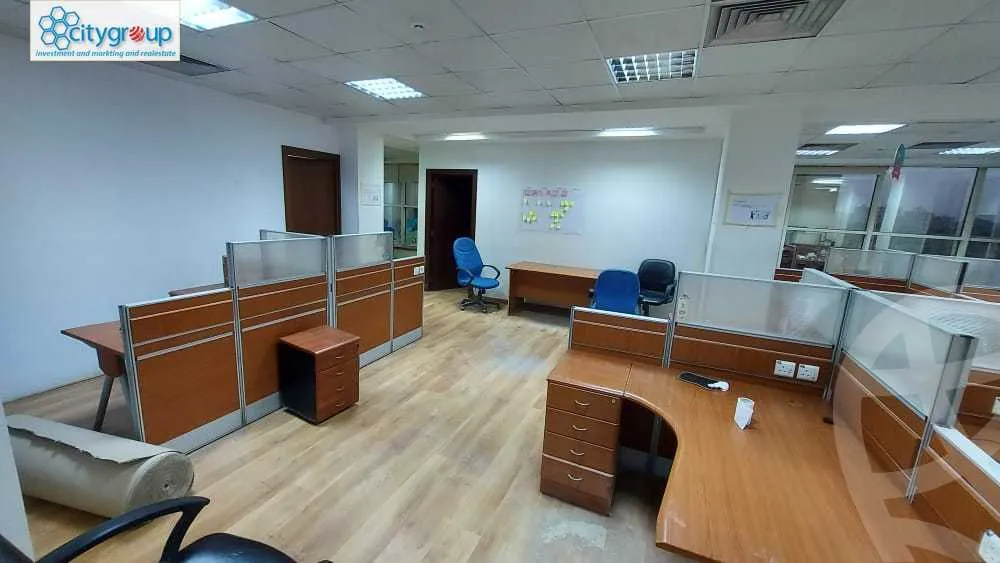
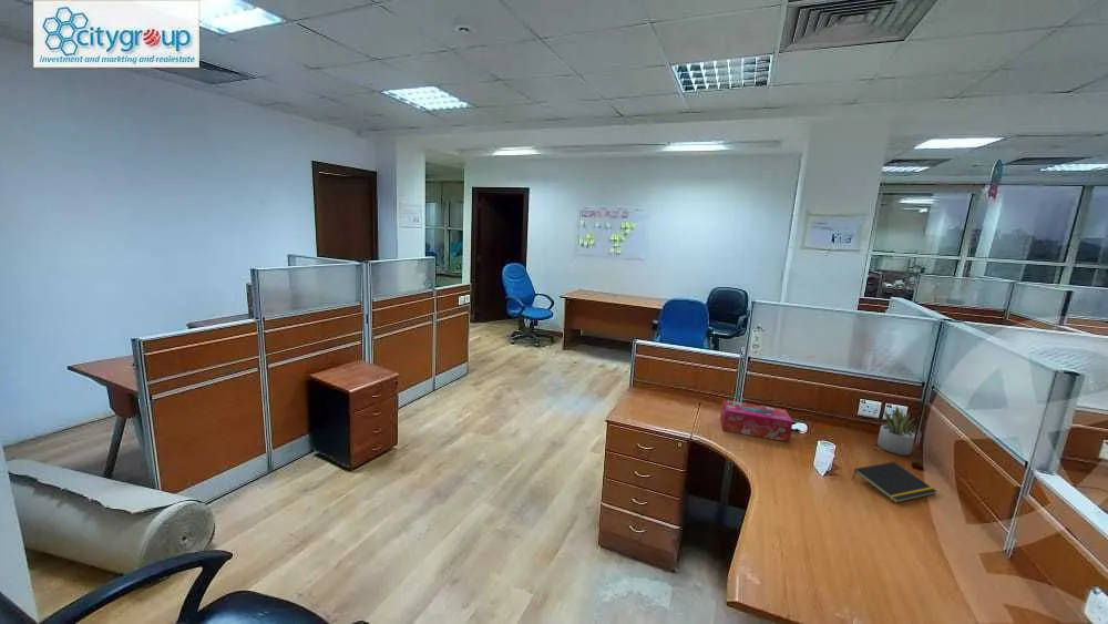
+ tissue box [719,399,793,442]
+ succulent plant [876,405,916,457]
+ notepad [851,461,938,504]
